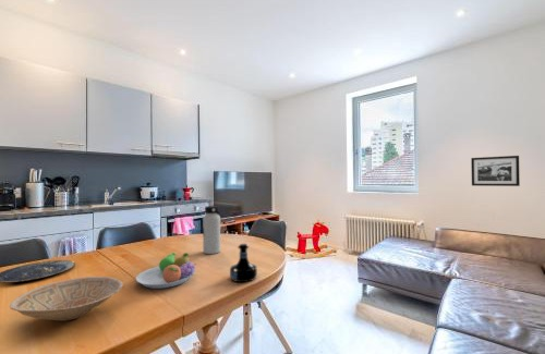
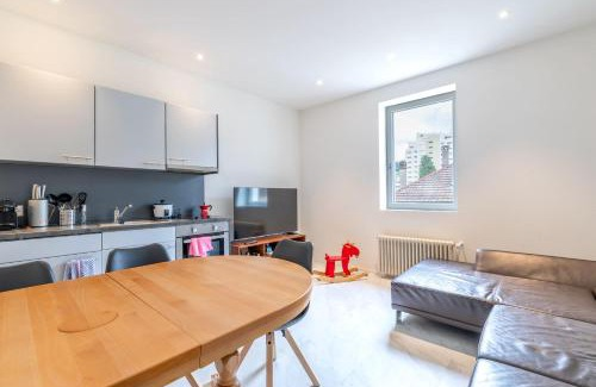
- fruit bowl [135,252,197,290]
- tequila bottle [229,243,258,283]
- bowl [9,276,124,322]
- water bottle [202,205,221,255]
- picture frame [470,155,521,187]
- plate [0,259,76,284]
